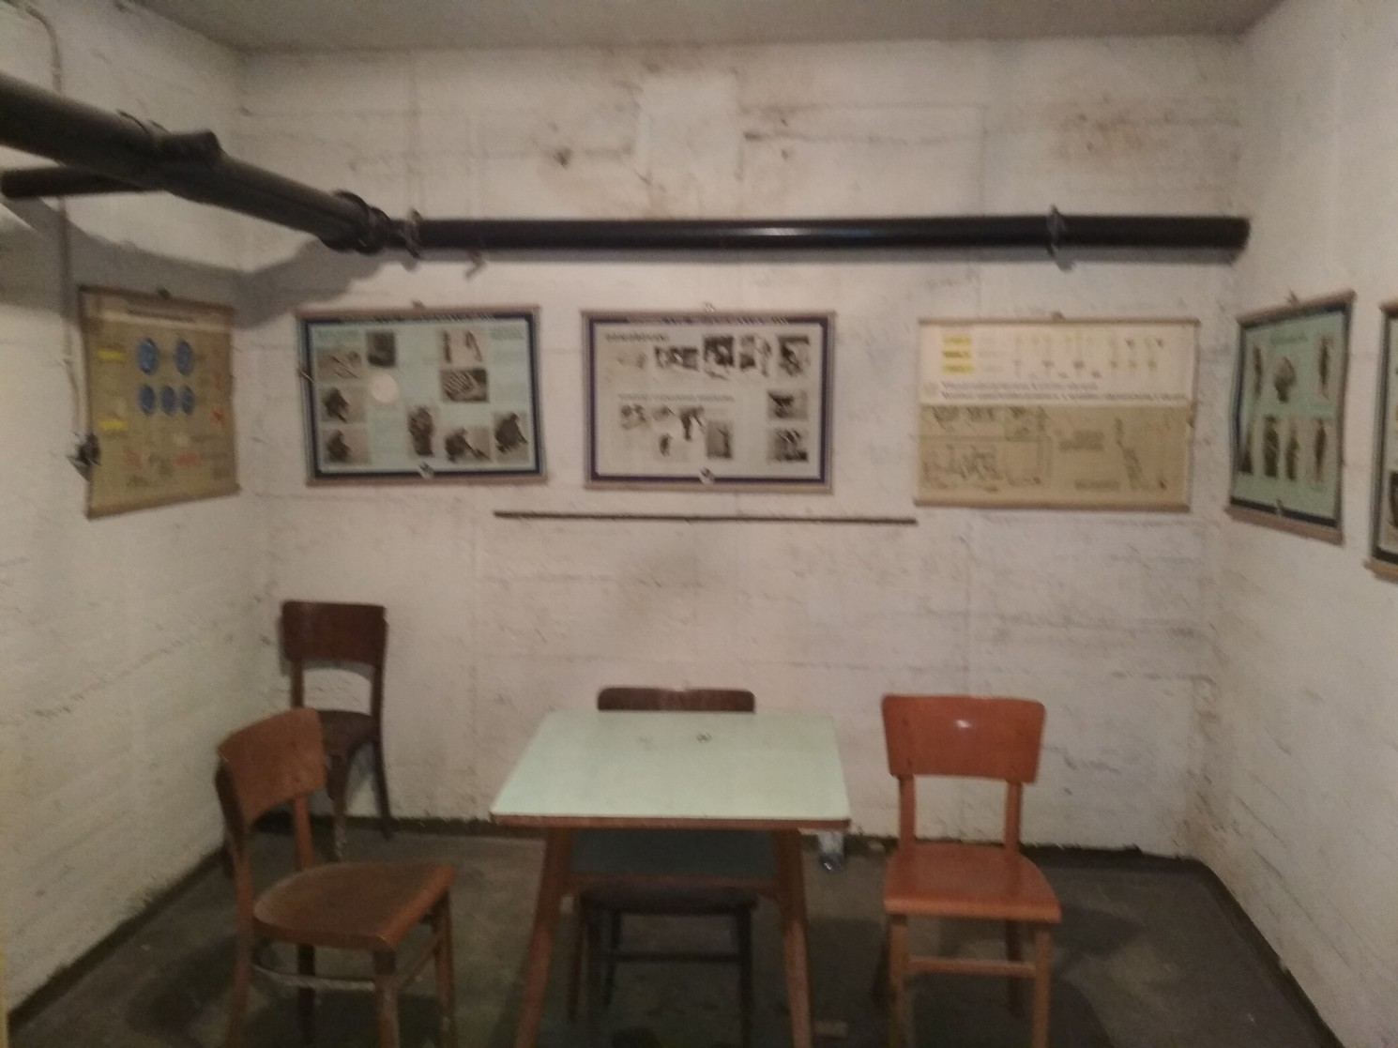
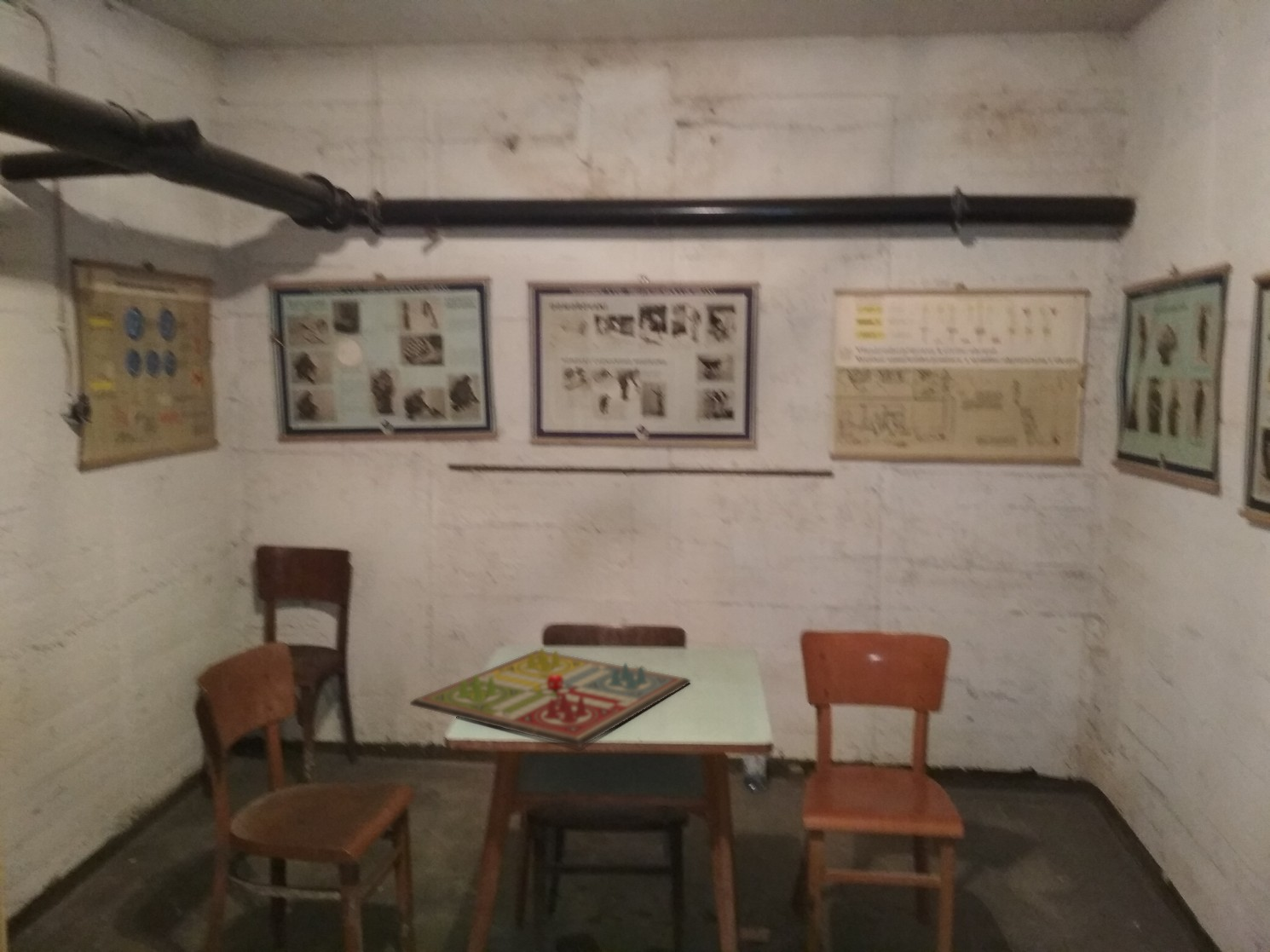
+ gameboard [409,647,691,748]
